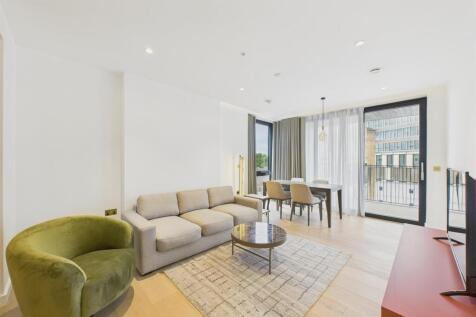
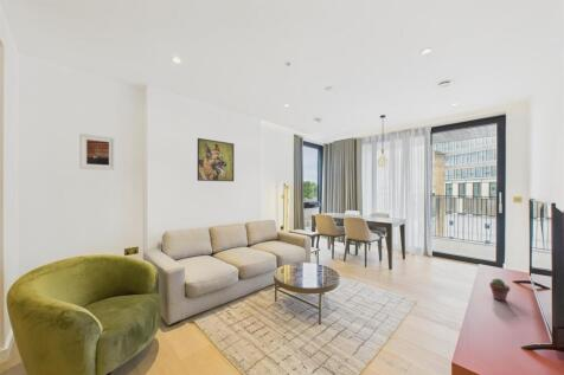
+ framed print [197,137,235,182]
+ potted succulent [488,277,511,302]
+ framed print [78,132,116,172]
